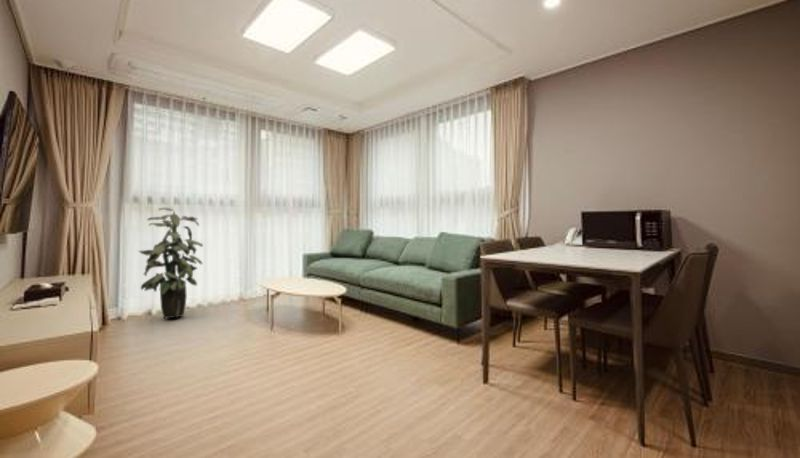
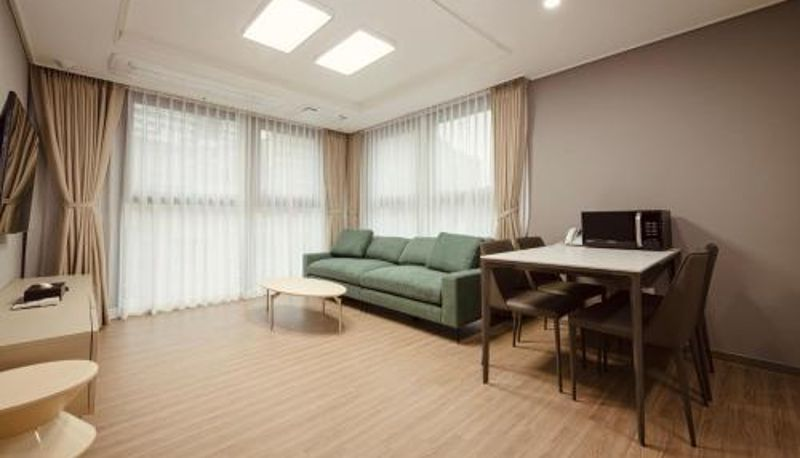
- indoor plant [137,207,204,319]
